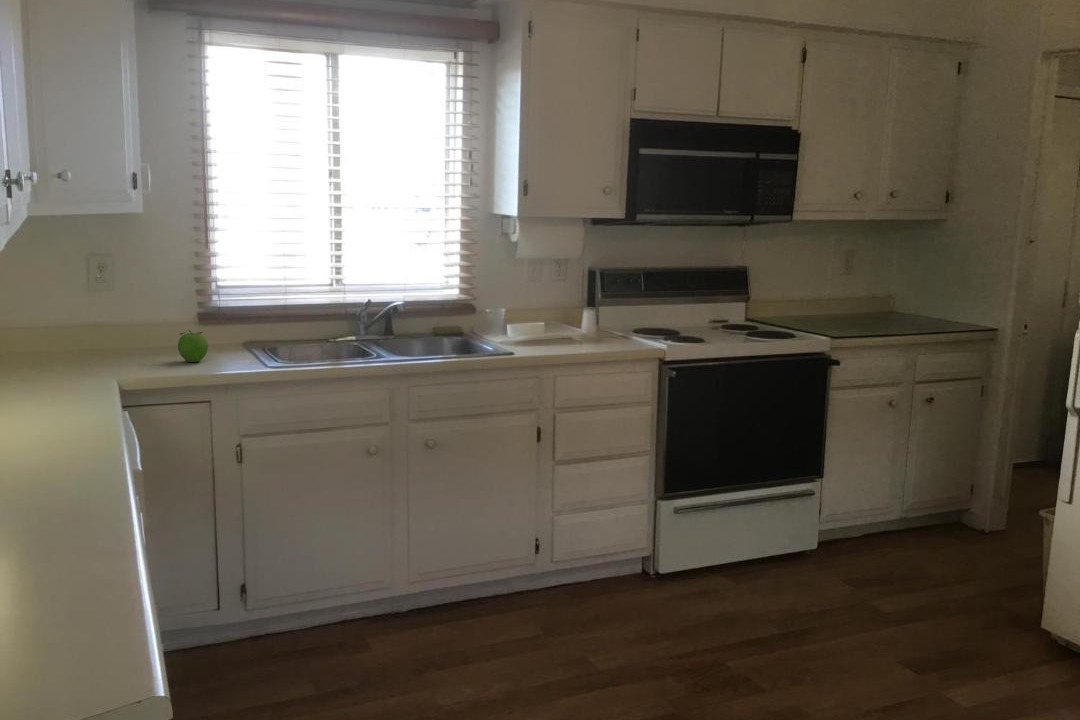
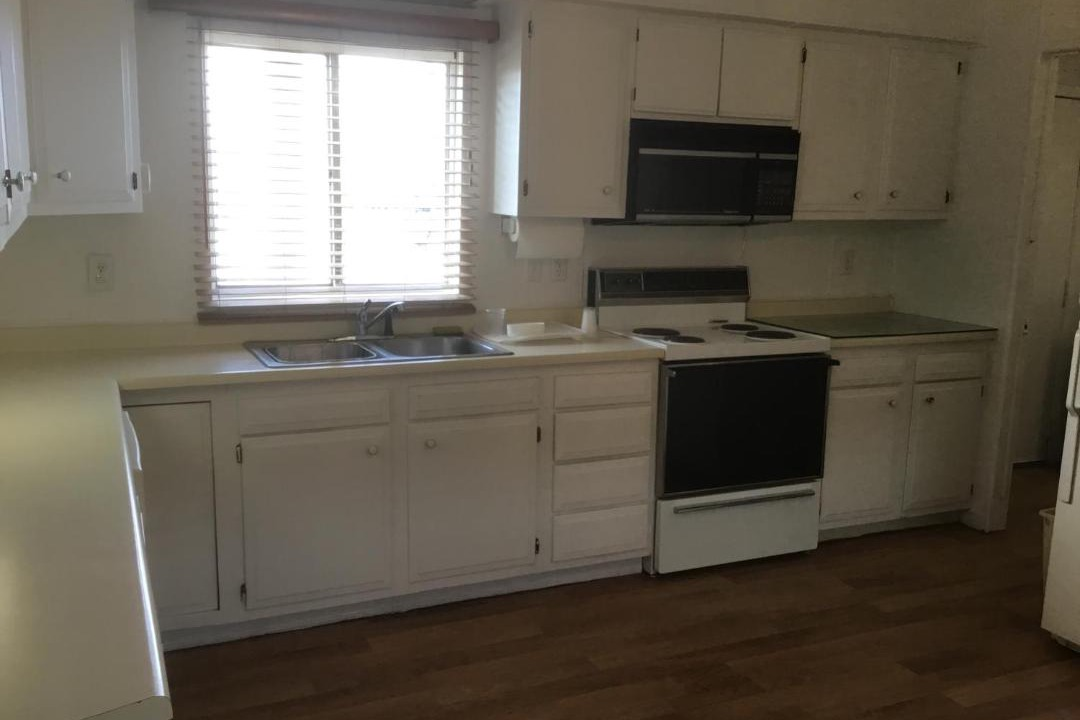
- fruit [177,329,209,363]
